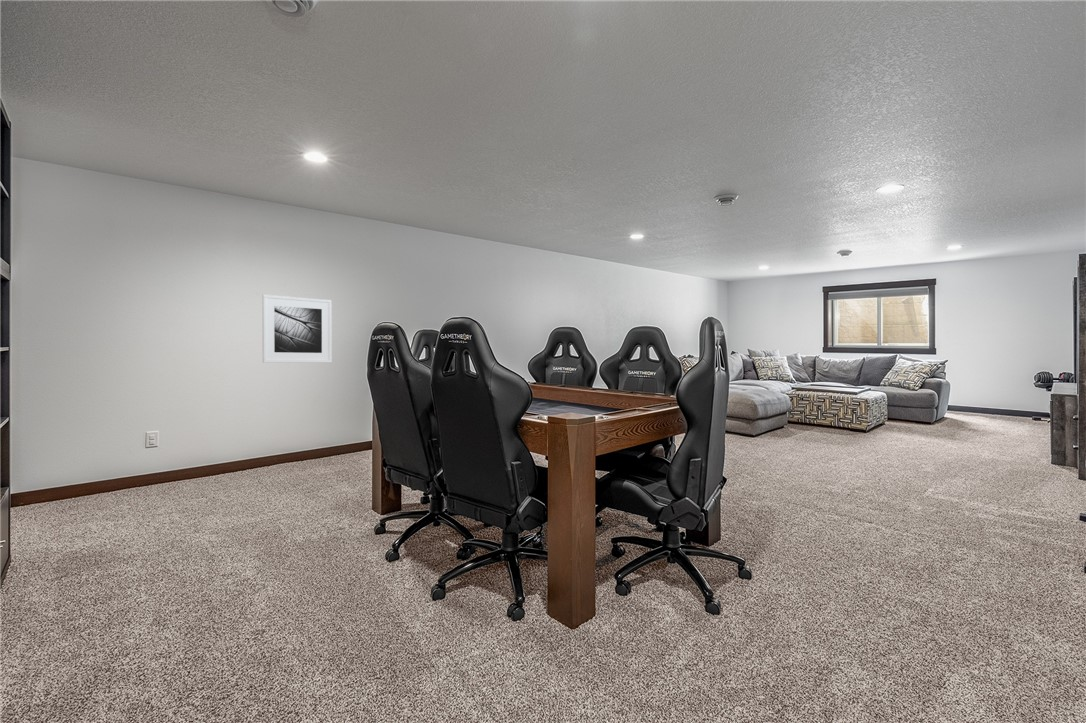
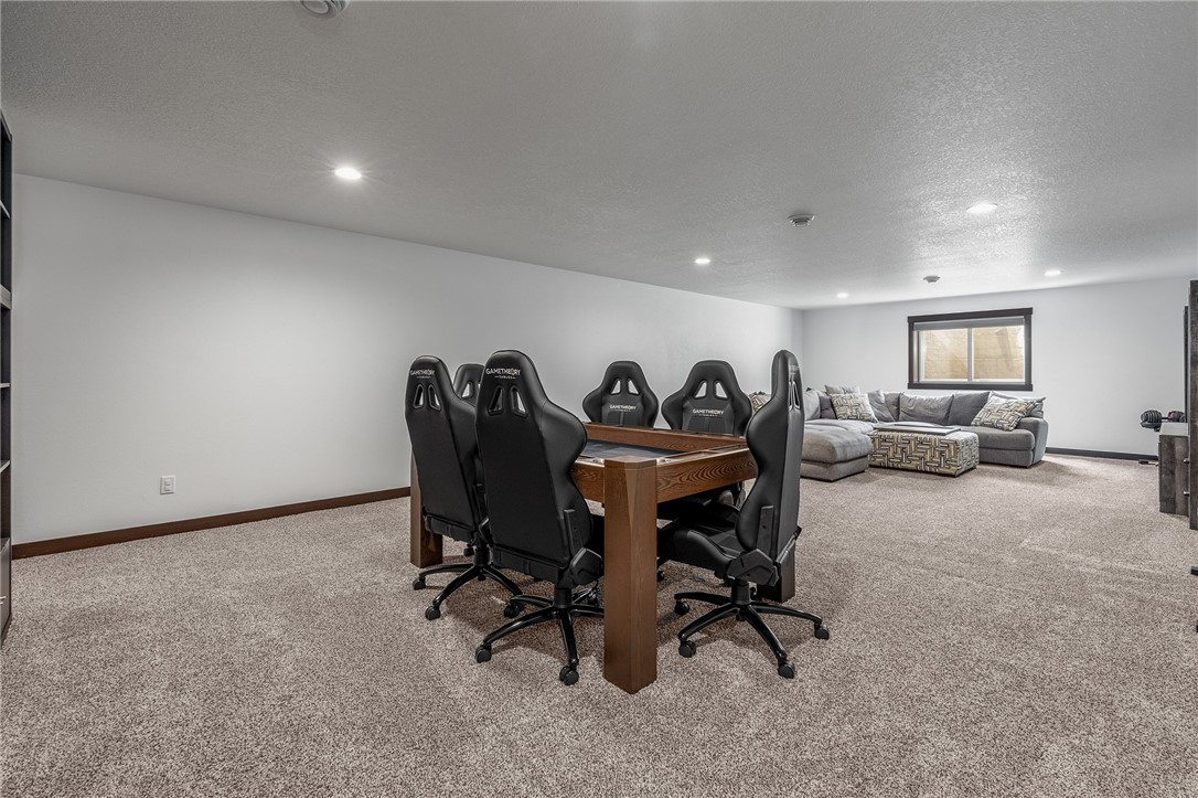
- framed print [262,294,333,364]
